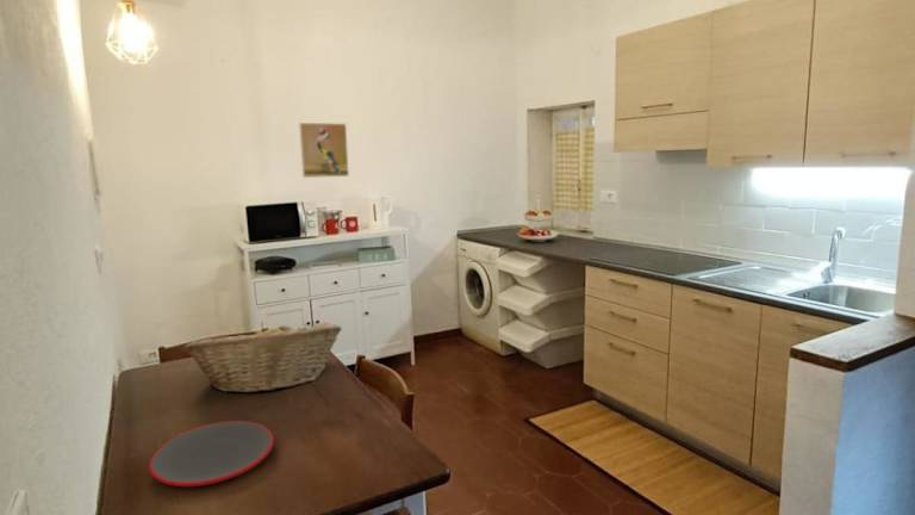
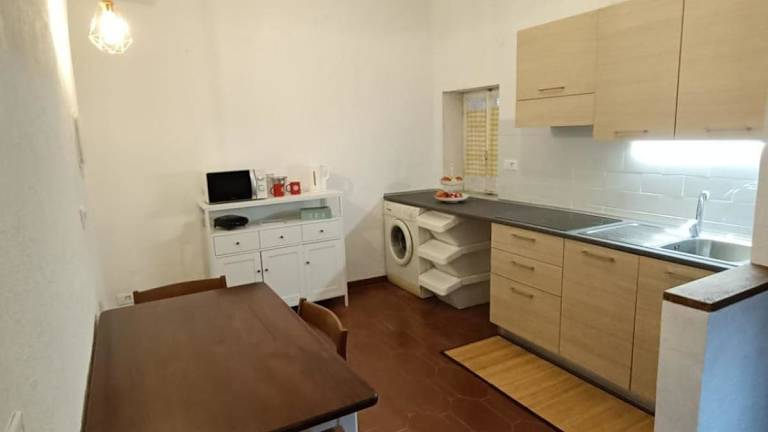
- plate [148,420,275,488]
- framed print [298,122,350,179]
- fruit basket [181,321,343,393]
